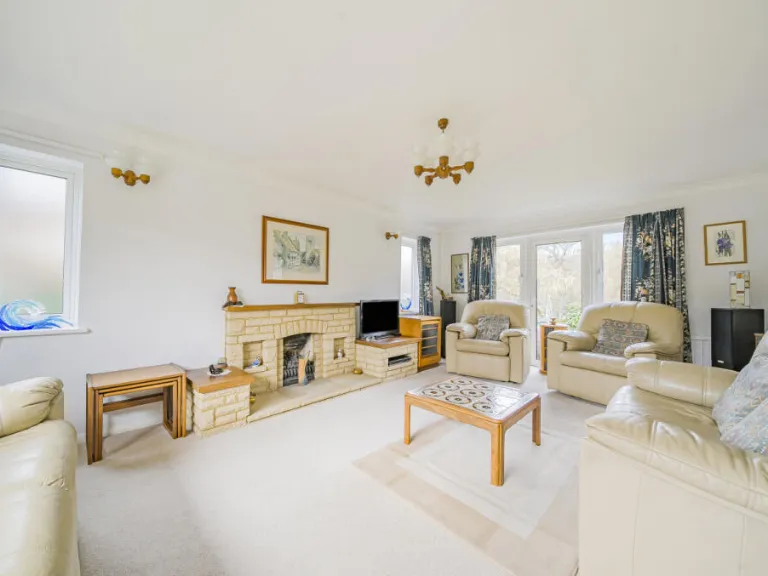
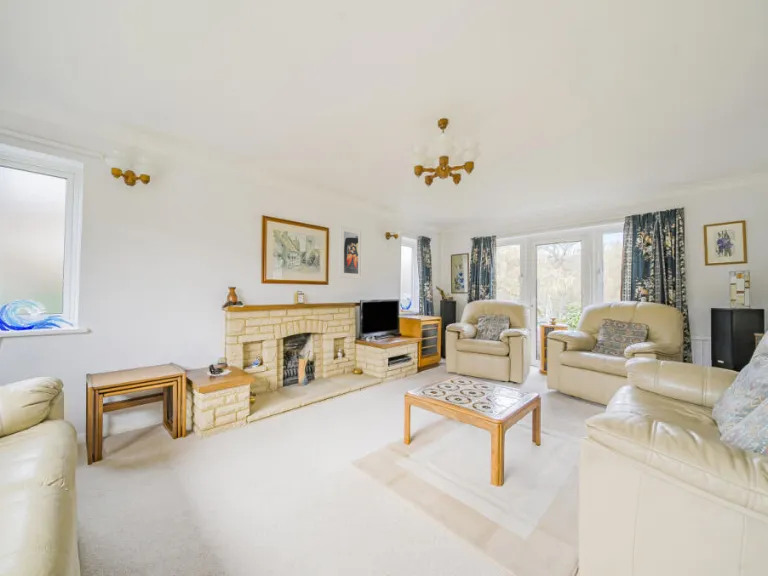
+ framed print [338,225,363,280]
